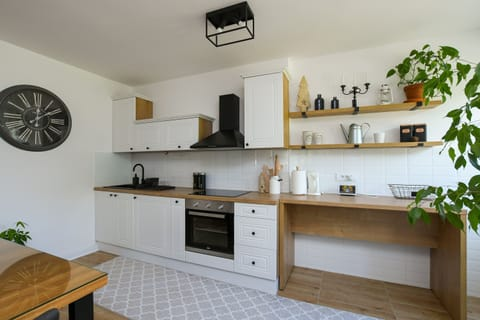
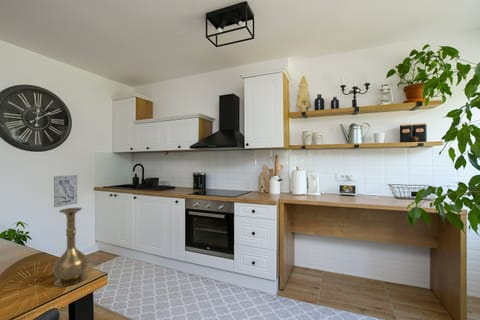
+ vase [52,207,90,288]
+ wall art [53,174,79,208]
